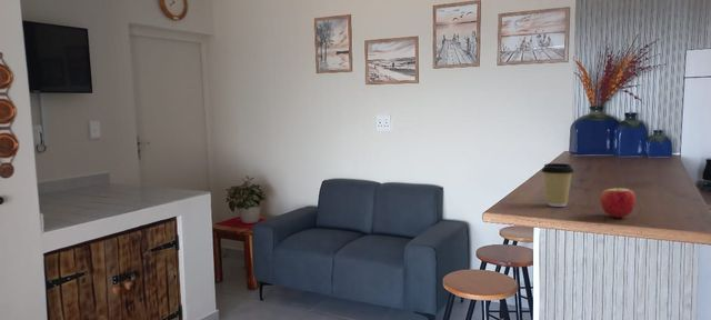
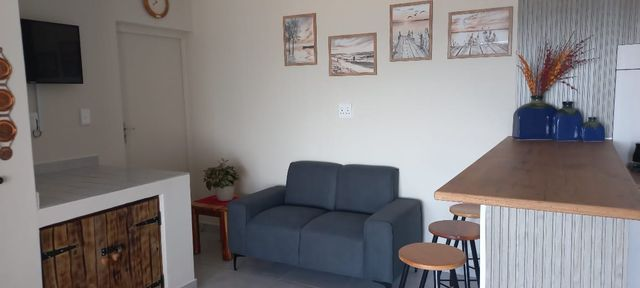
- coffee cup [541,162,575,208]
- apple [599,179,637,219]
